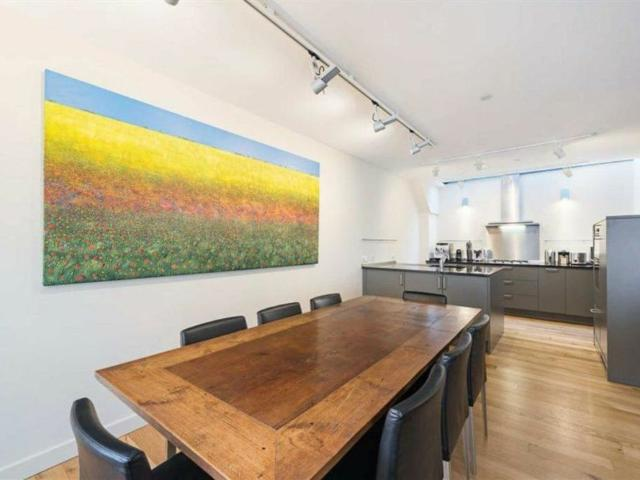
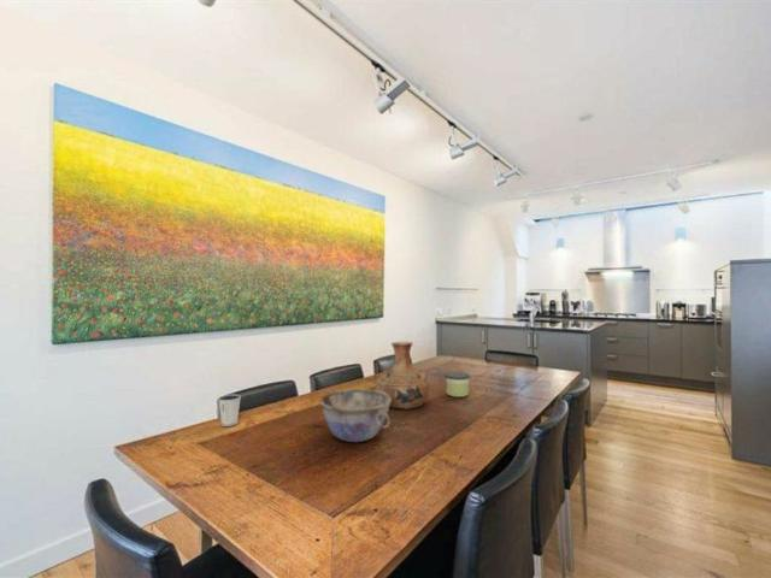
+ candle [443,371,471,399]
+ vase [373,341,431,409]
+ dixie cup [217,394,242,427]
+ bowl [319,388,392,443]
